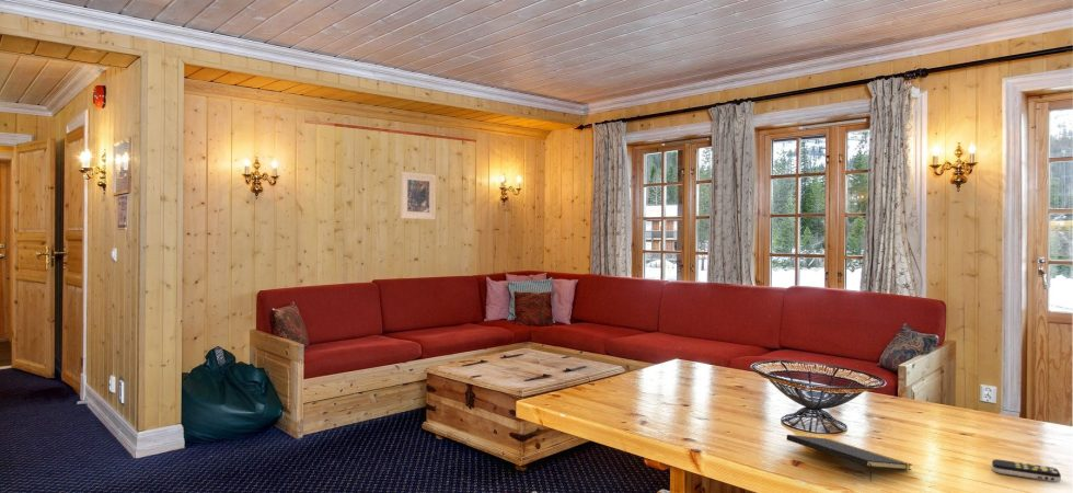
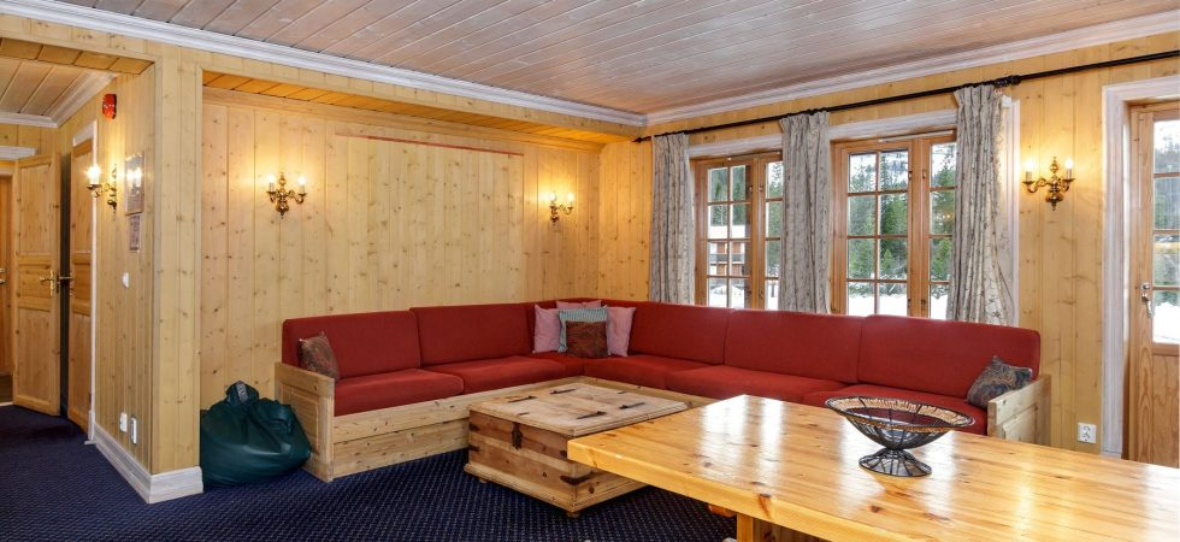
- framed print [400,171,437,220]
- notepad [785,434,913,483]
- remote control [991,458,1062,483]
